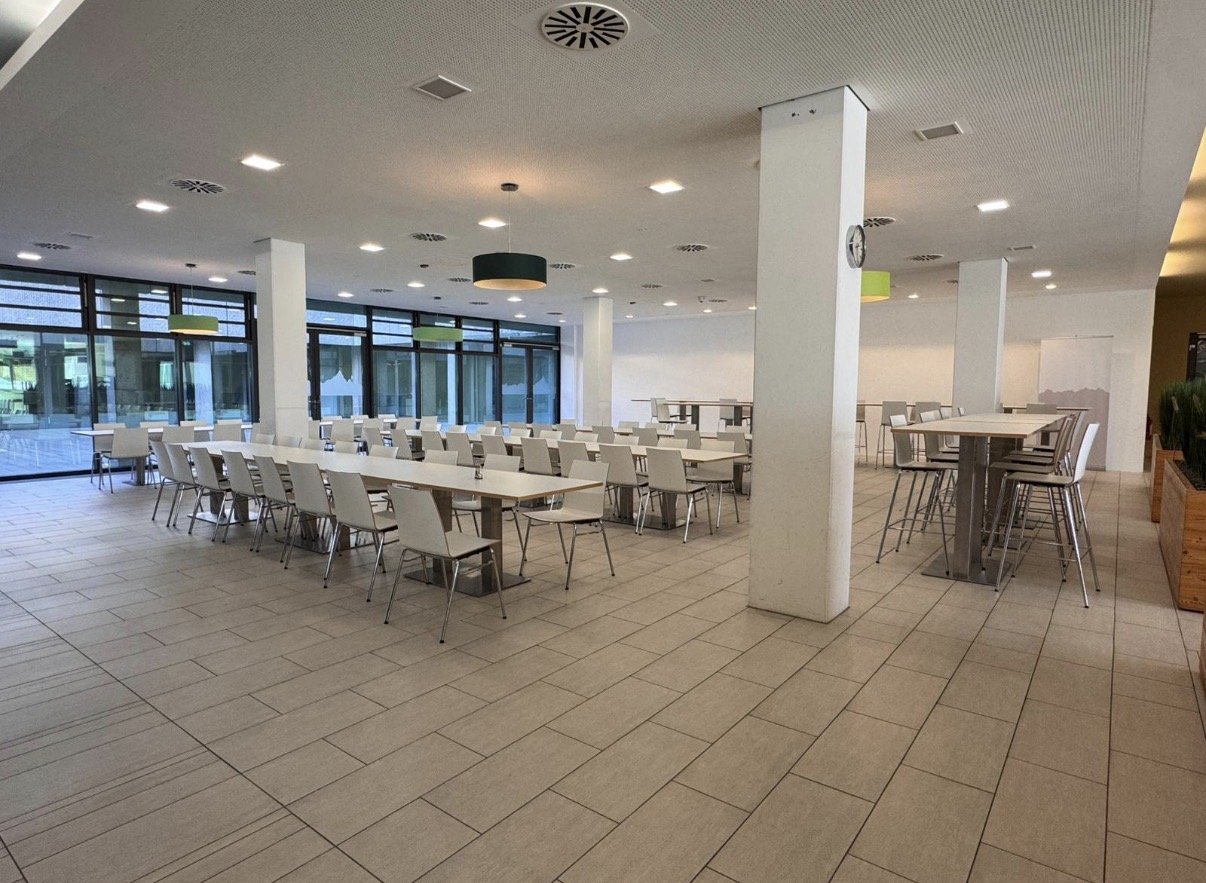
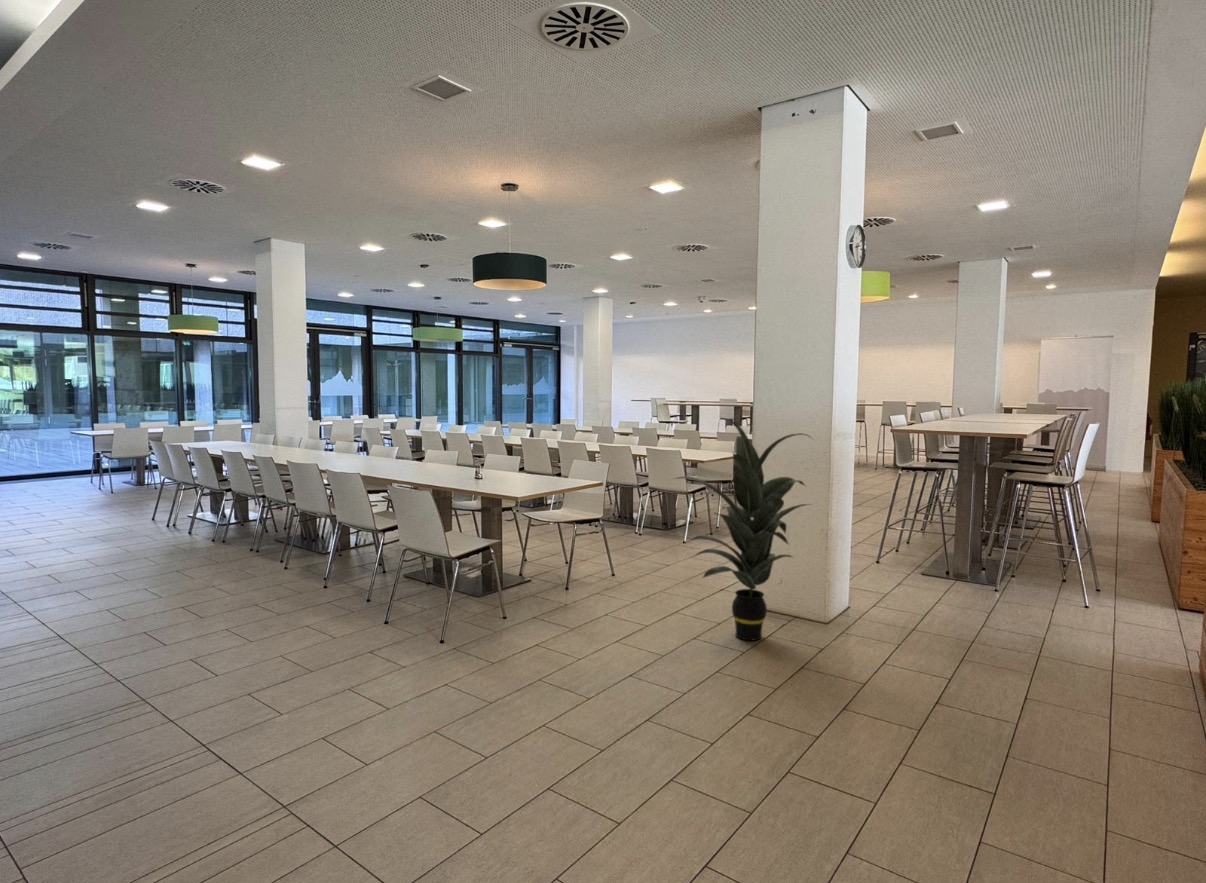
+ indoor plant [673,419,815,642]
